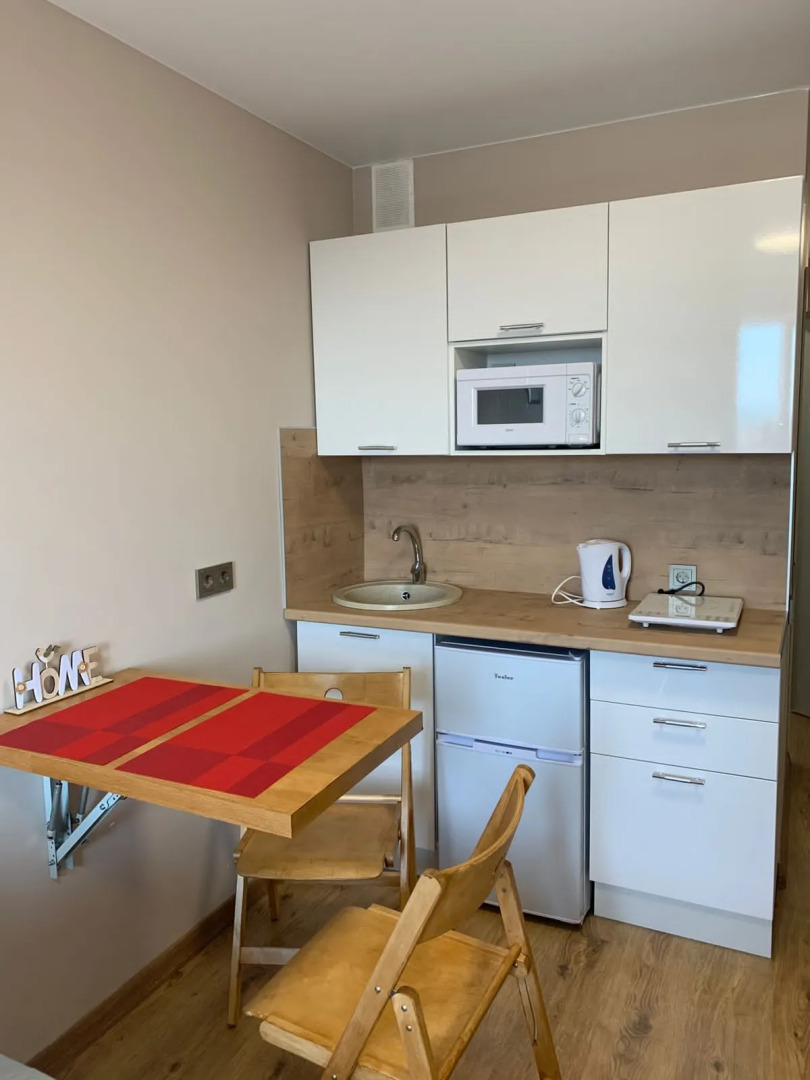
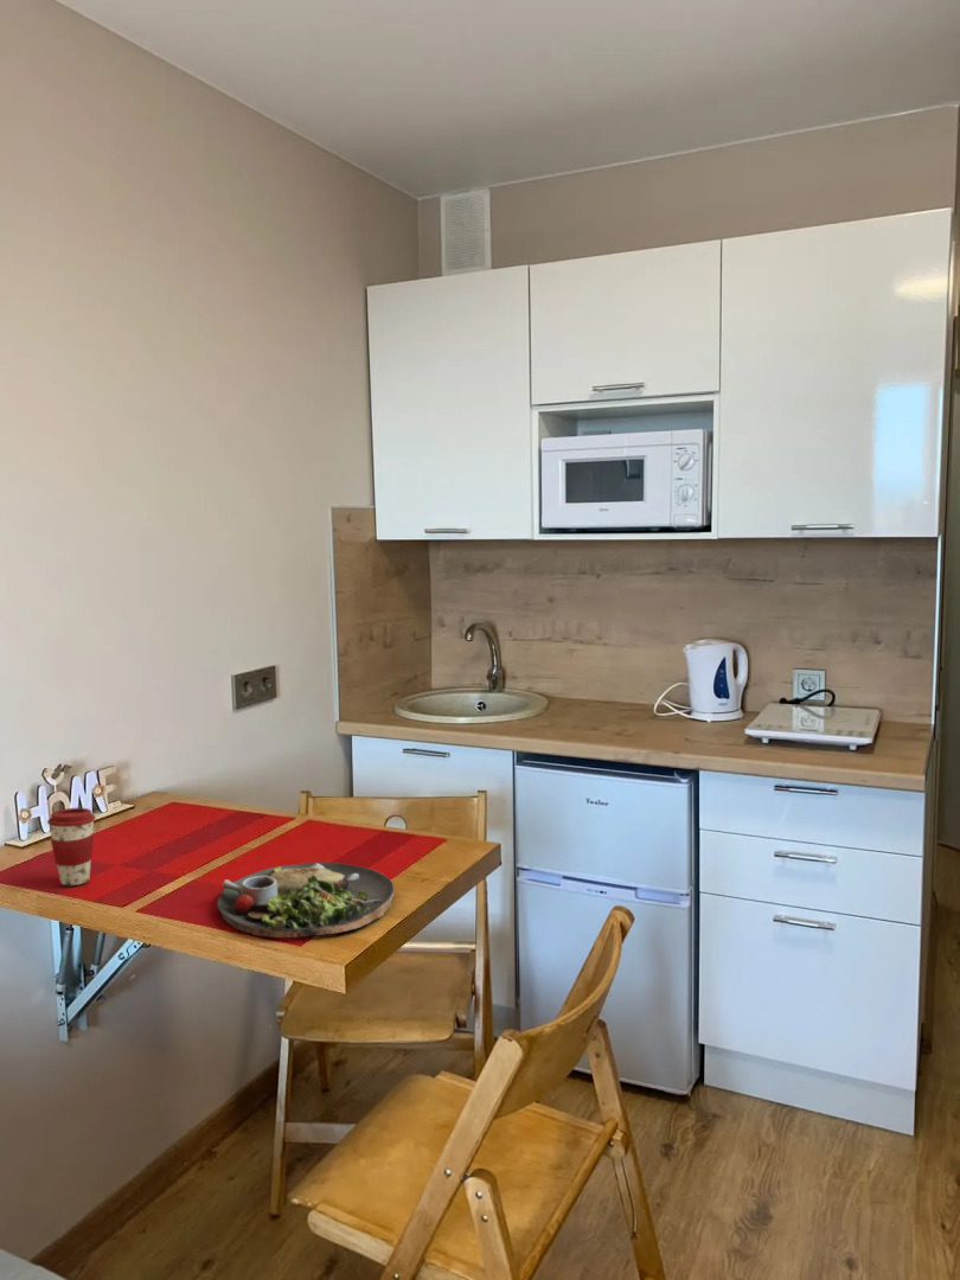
+ dinner plate [216,862,396,939]
+ coffee cup [46,807,97,887]
